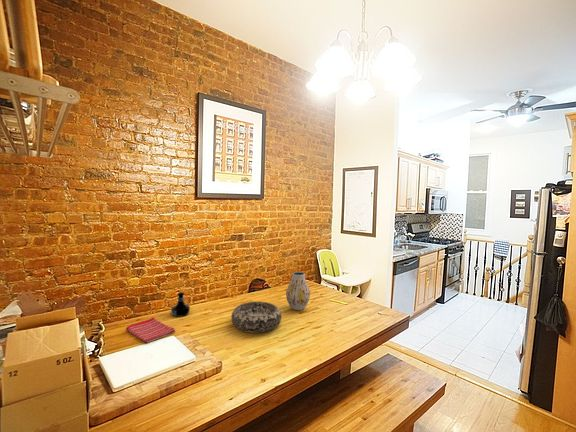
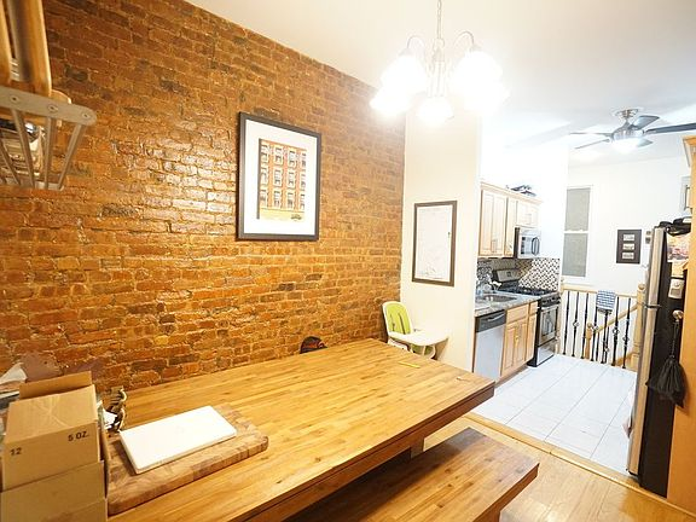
- decorative bowl [230,301,283,334]
- dish towel [125,317,176,344]
- vase [285,271,311,311]
- tequila bottle [170,291,191,318]
